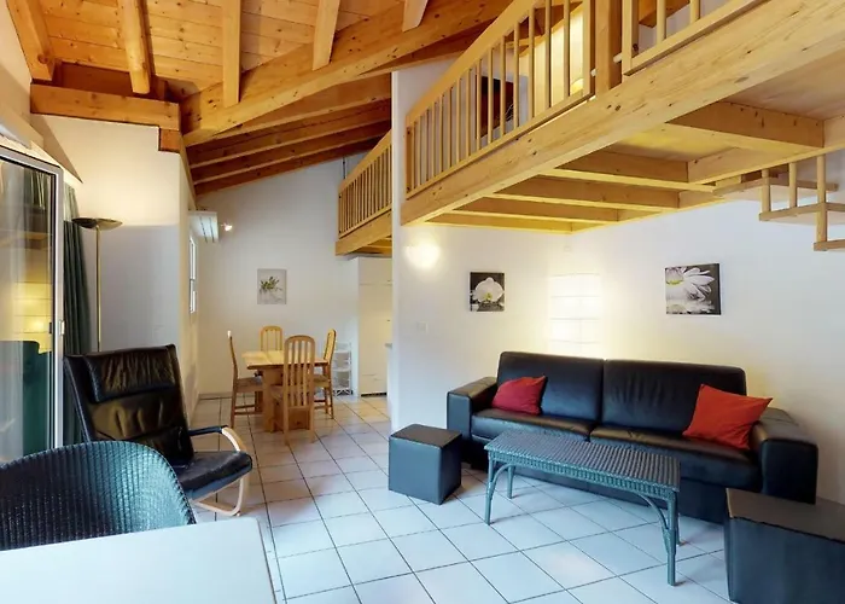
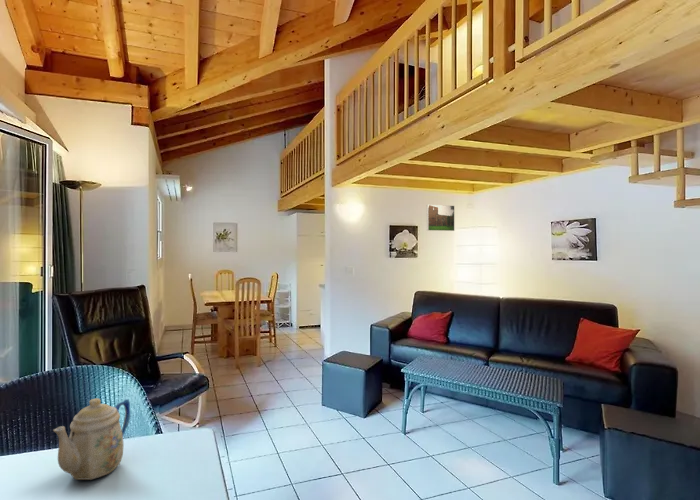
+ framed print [426,204,455,232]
+ teapot [52,397,131,481]
